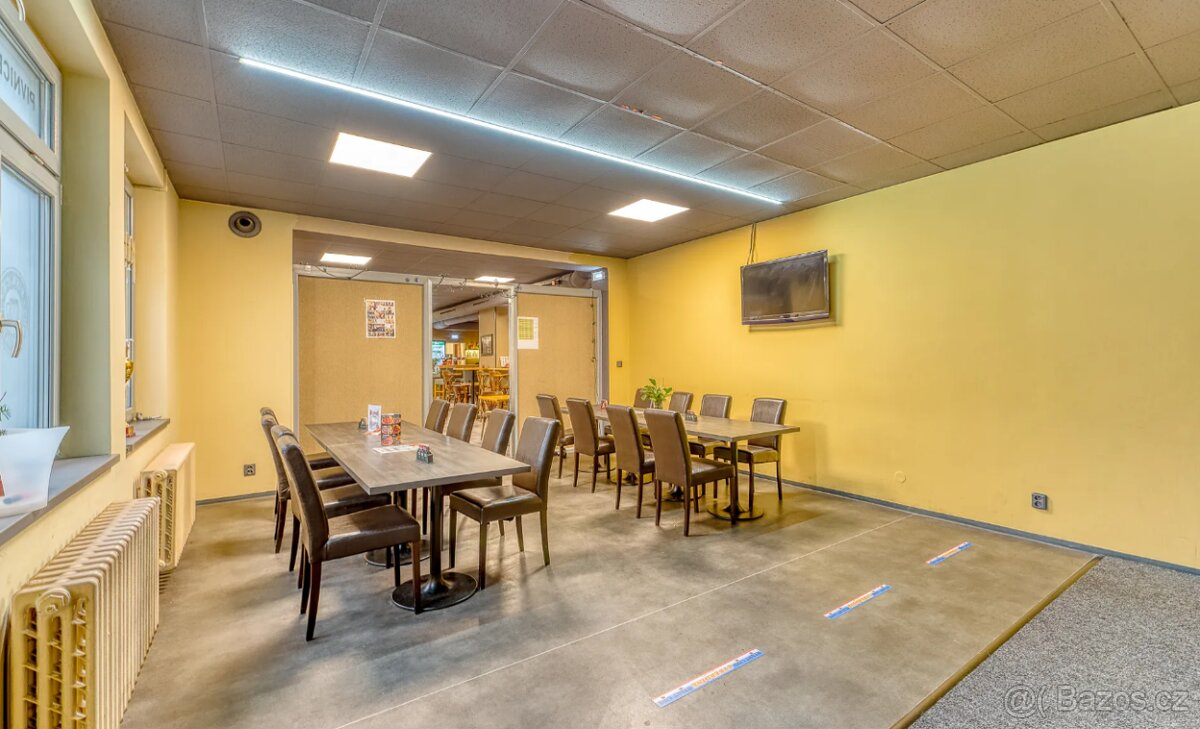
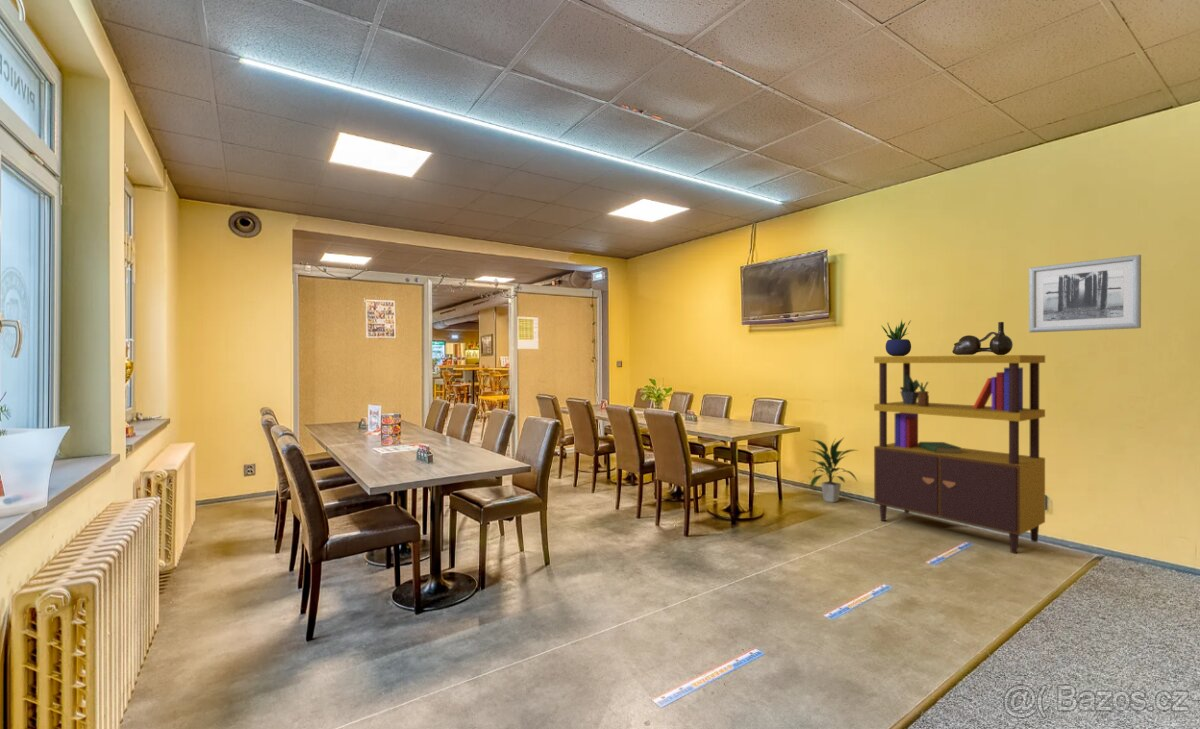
+ wall art [1028,254,1142,333]
+ bookcase [873,354,1046,554]
+ indoor plant [806,437,859,503]
+ decorative vase [951,321,1014,356]
+ potted plant [880,319,912,356]
